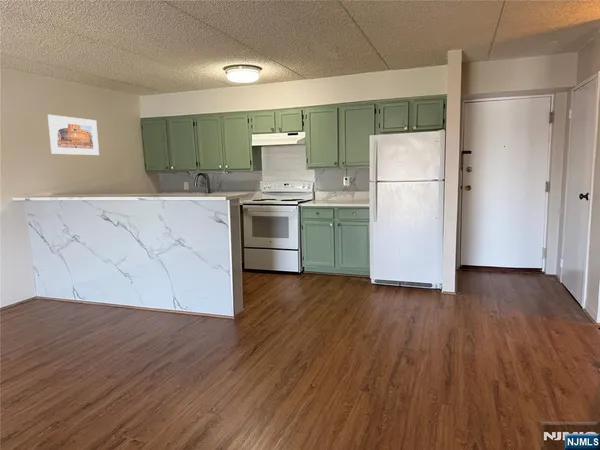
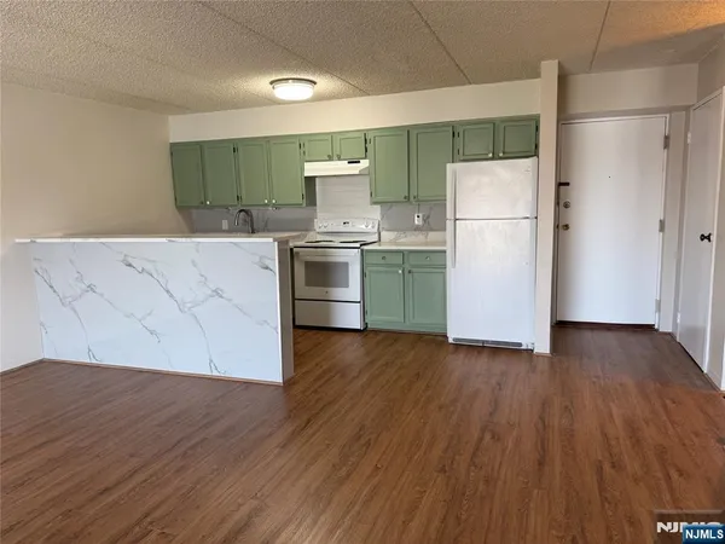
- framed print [47,114,100,156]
